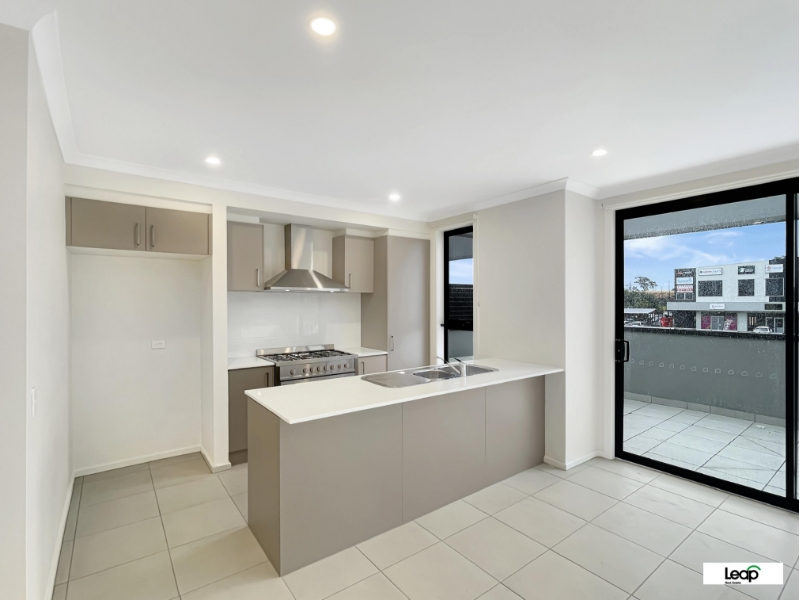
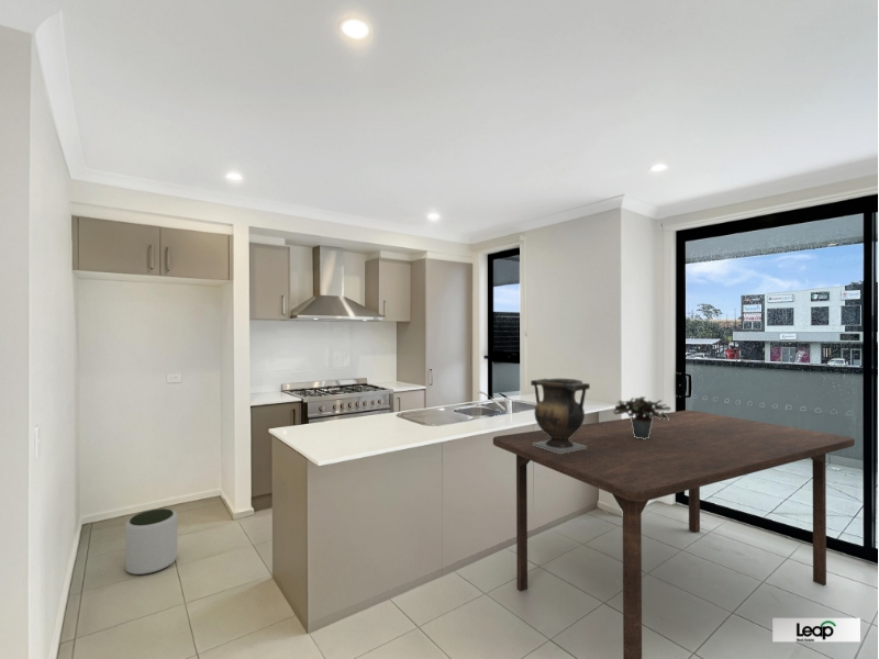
+ vase [530,378,591,454]
+ dining table [492,410,856,659]
+ potted plant [612,395,672,439]
+ plant pot [124,507,178,576]
